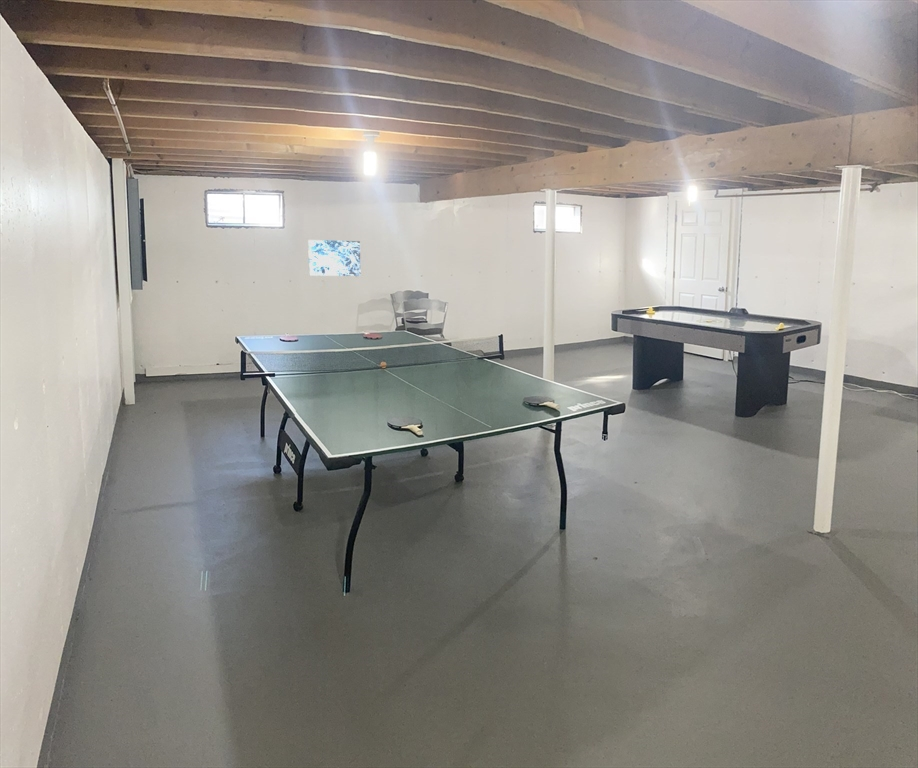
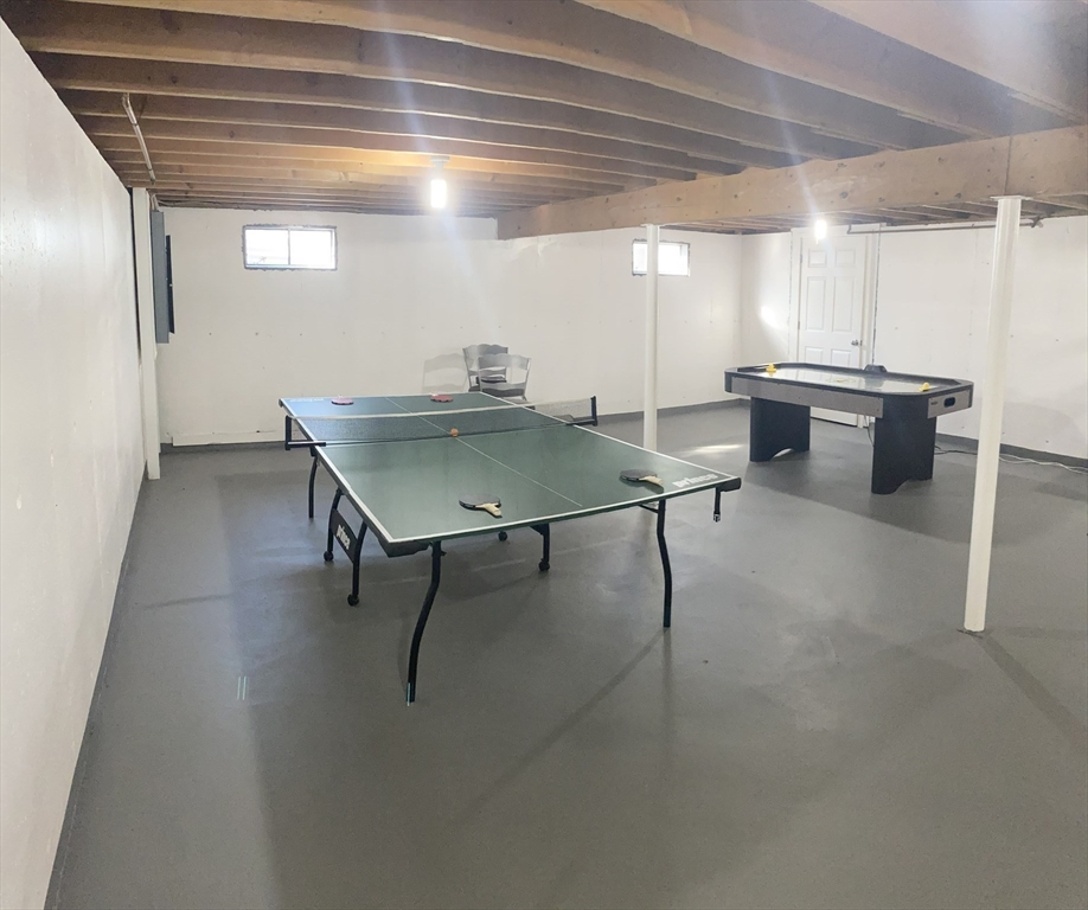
- wall art [307,239,362,277]
